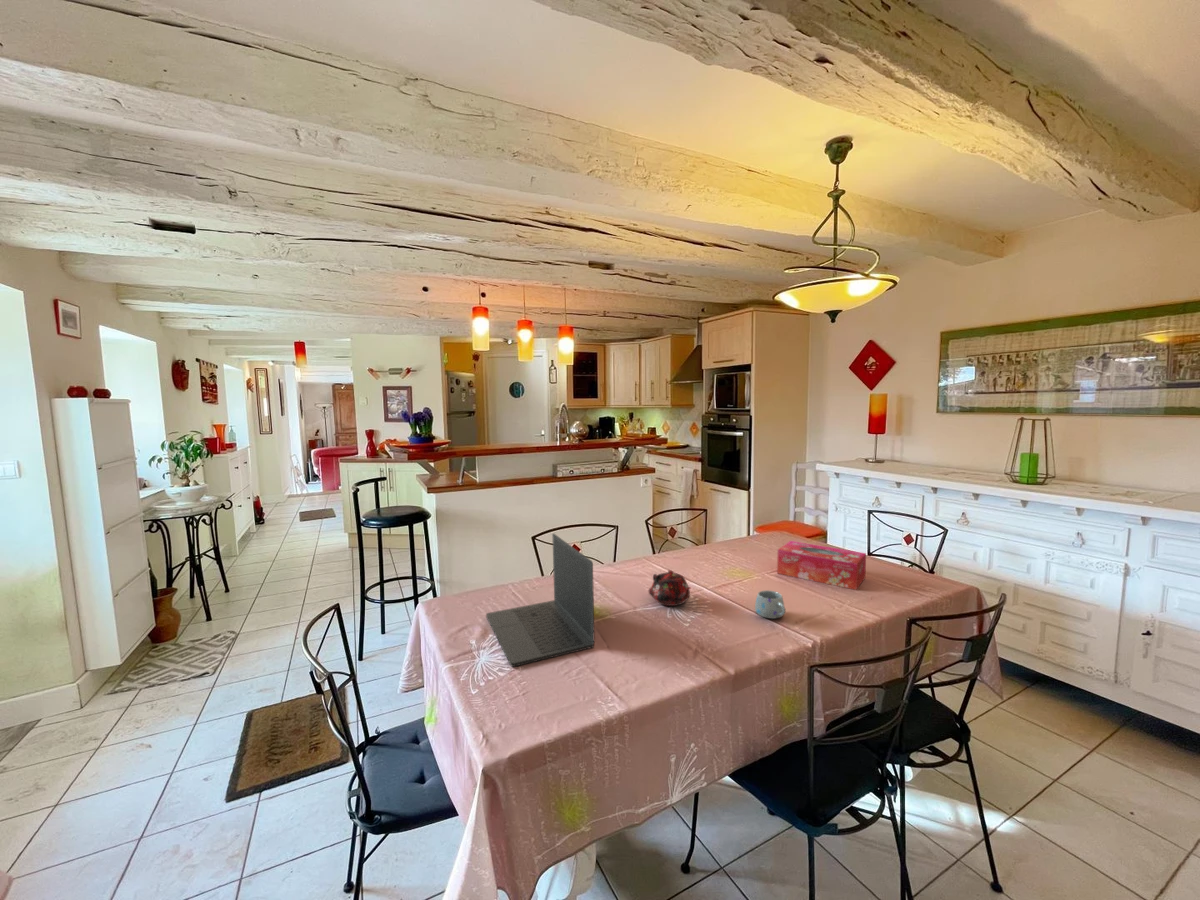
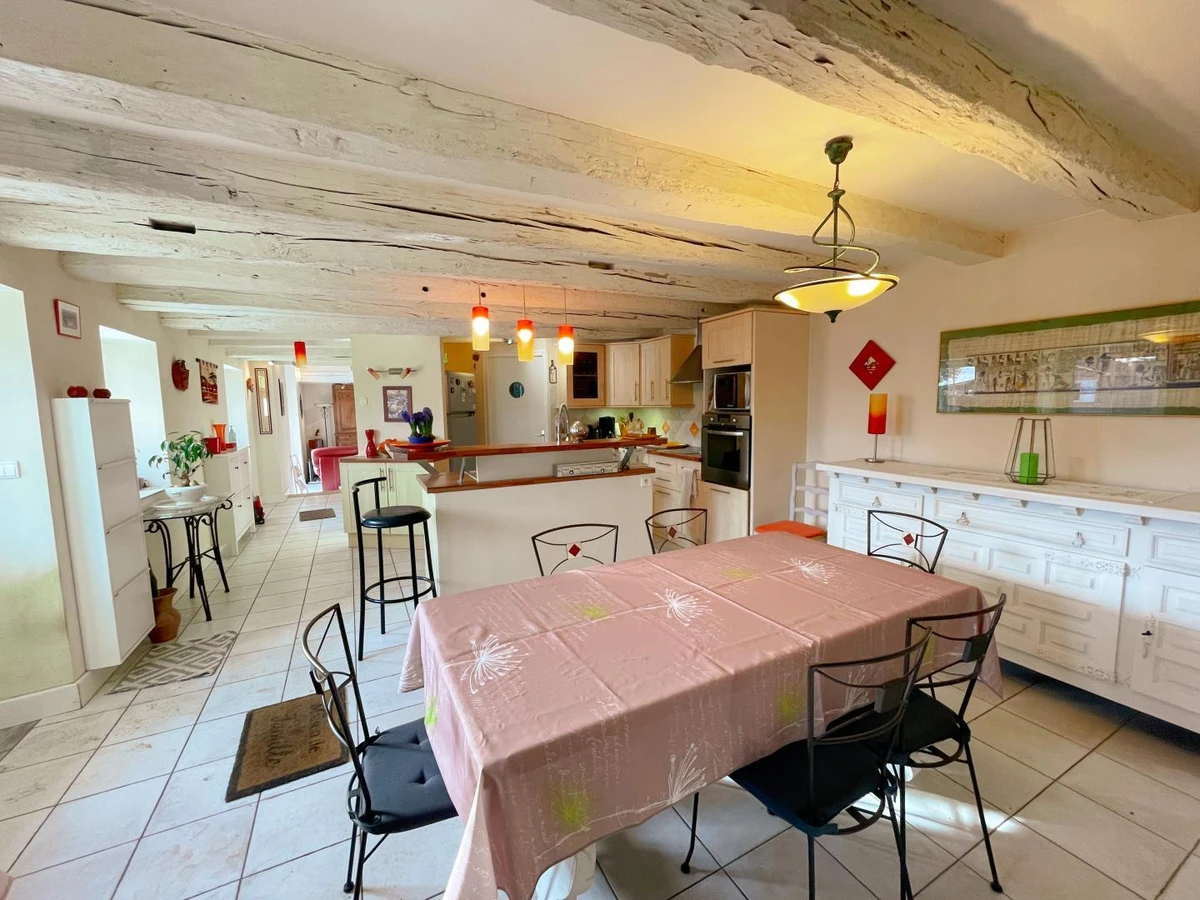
- teapot [648,569,692,607]
- laptop [485,532,596,668]
- tissue box [776,540,867,591]
- mug [754,589,787,620]
